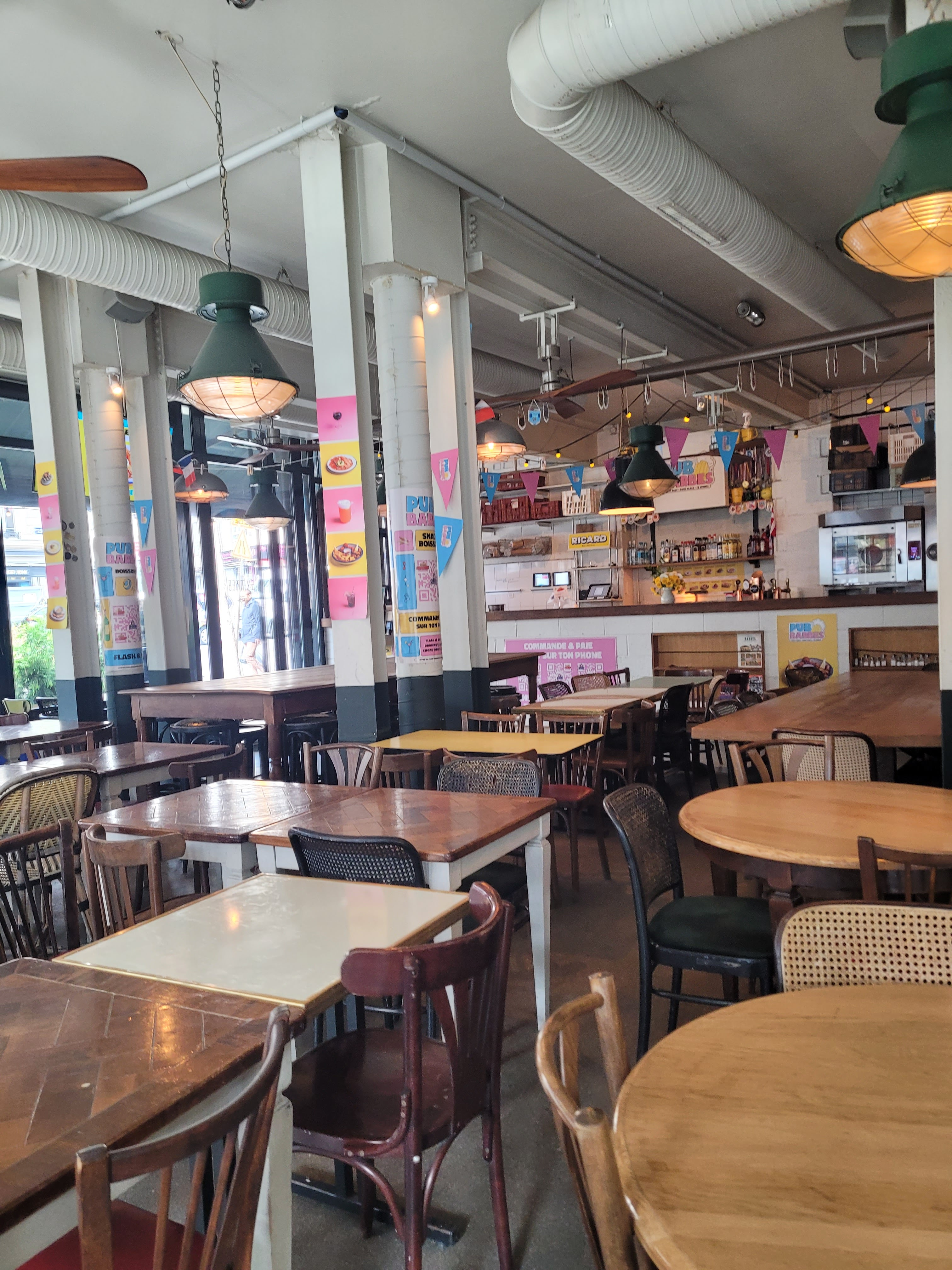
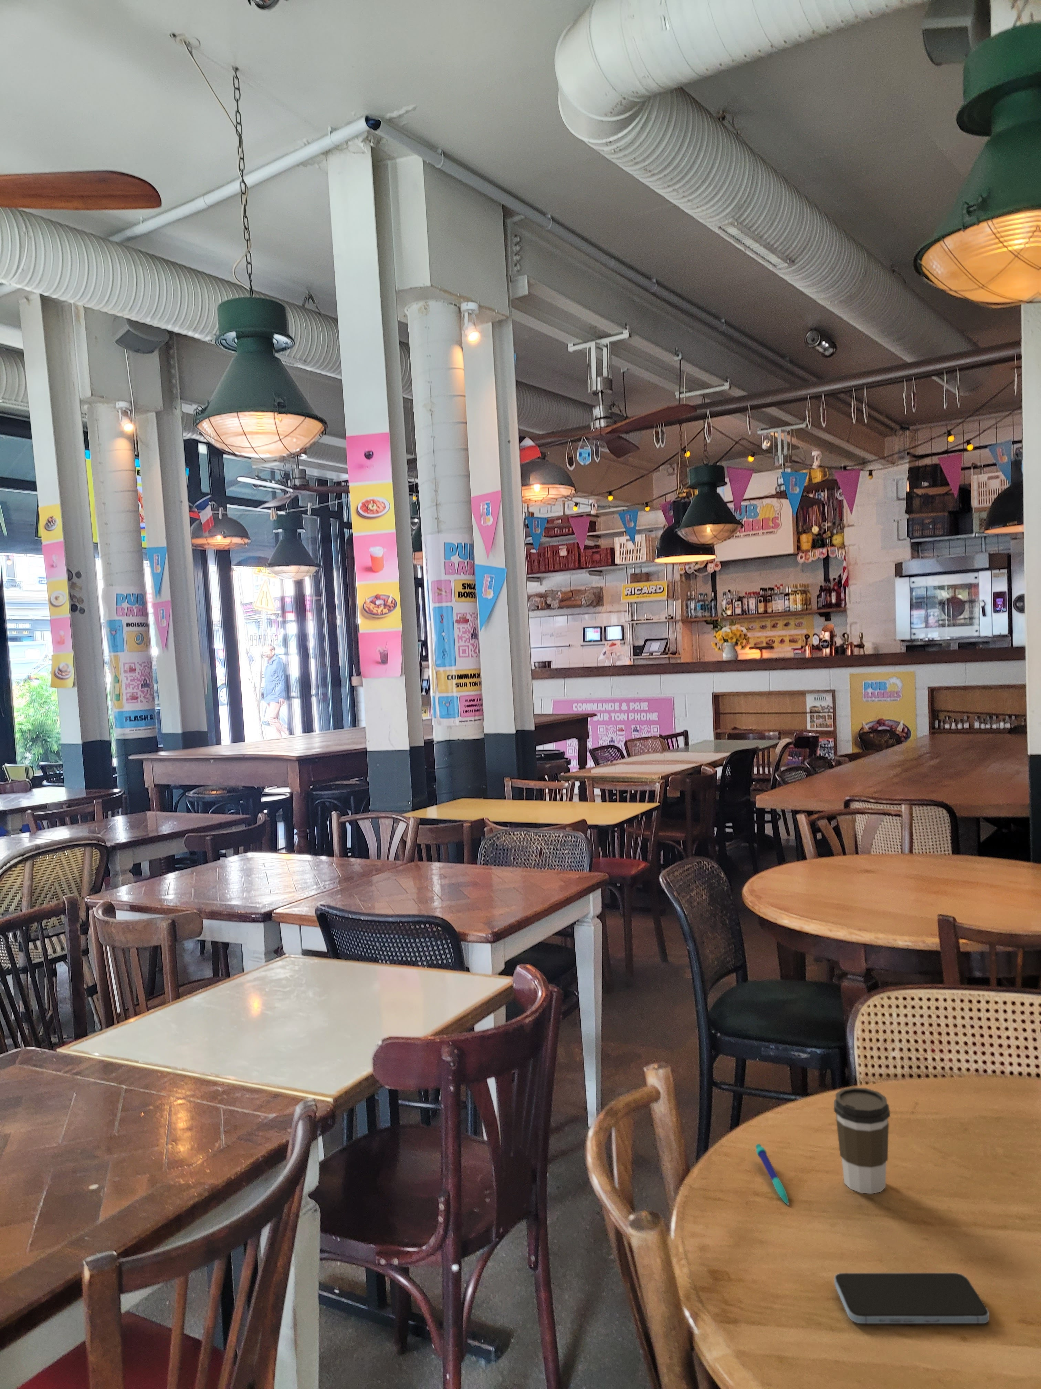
+ smartphone [834,1273,990,1323]
+ pen [756,1143,789,1206]
+ coffee cup [833,1087,890,1194]
